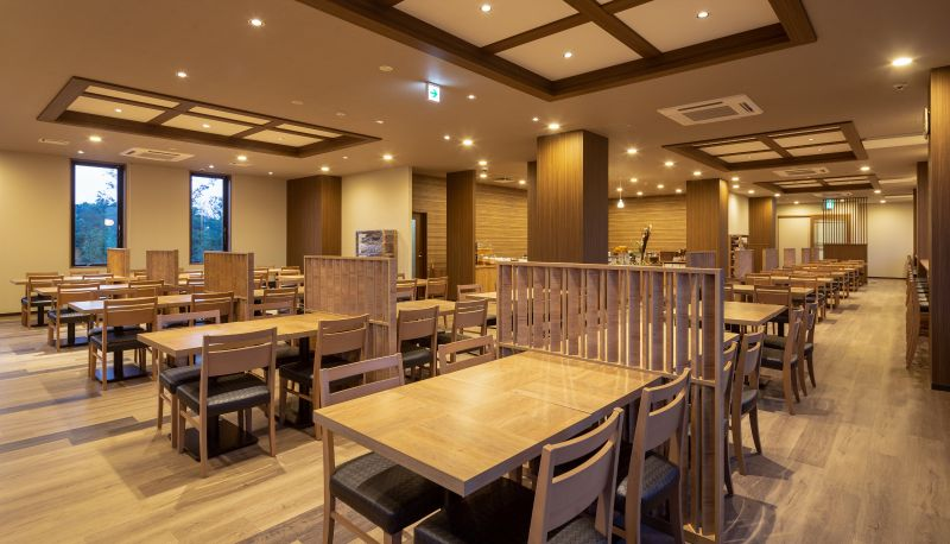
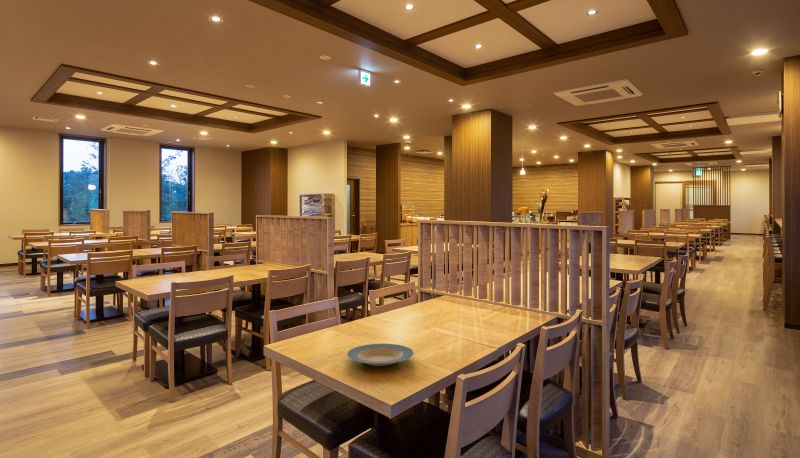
+ plate [346,343,415,367]
